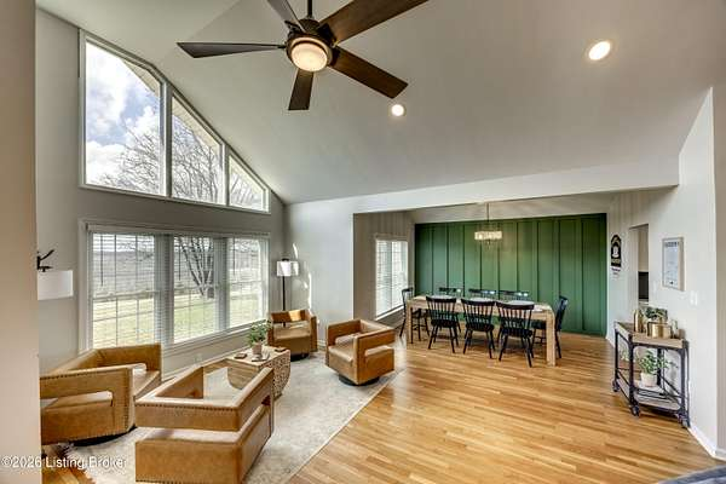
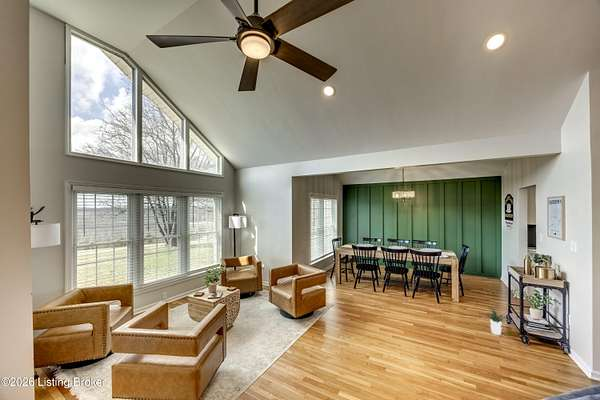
+ potted plant [480,307,513,336]
